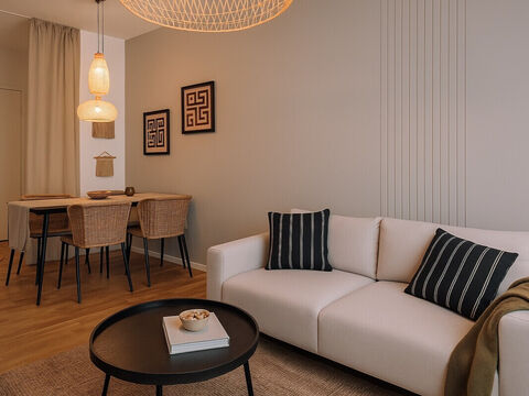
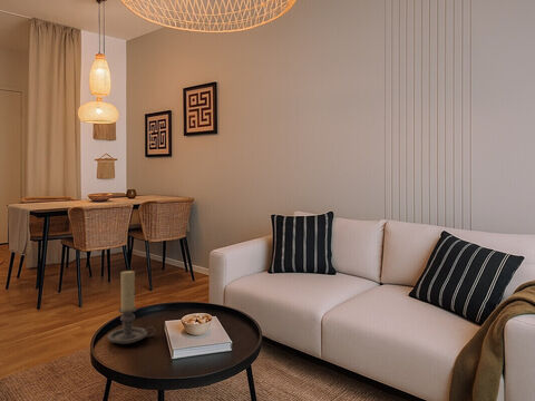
+ candle holder [107,270,156,345]
